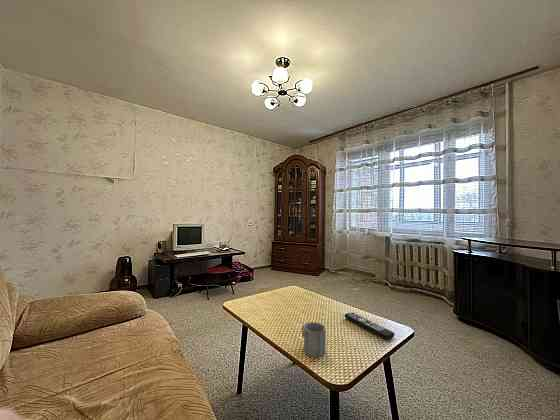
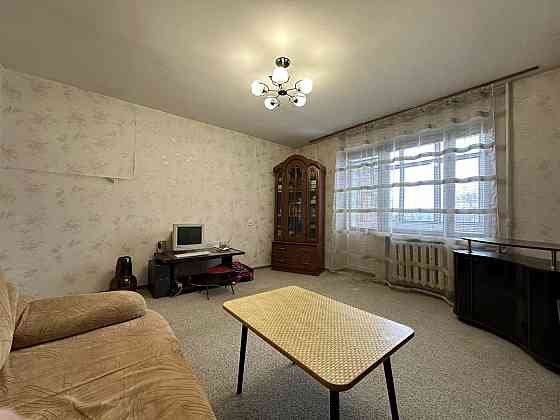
- mug [301,321,327,358]
- remote control [343,312,396,340]
